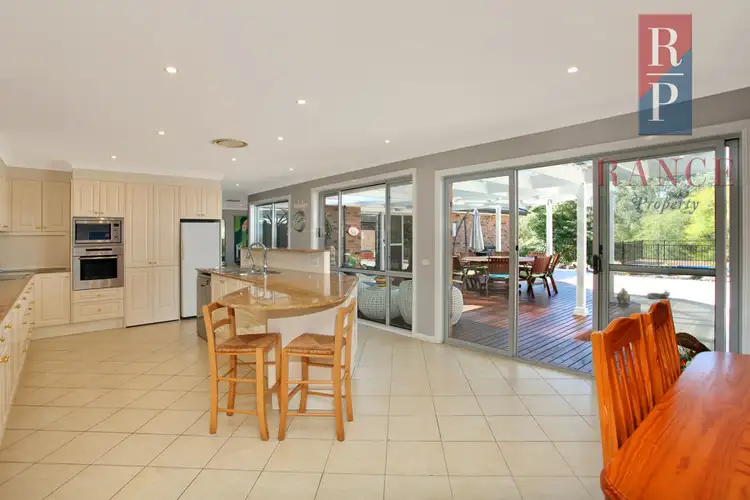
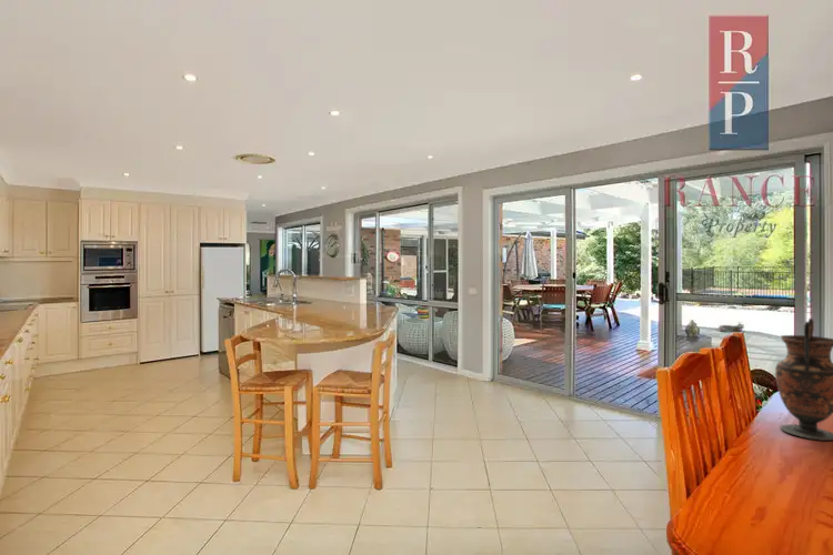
+ vase [774,317,833,442]
